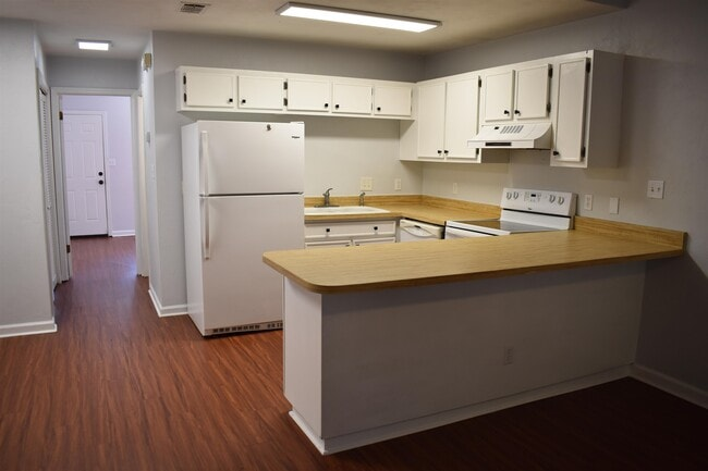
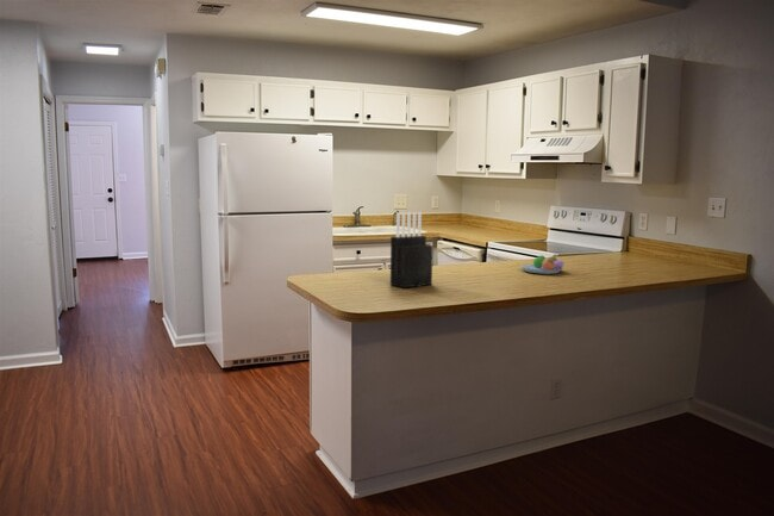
+ fruit bowl [519,253,564,275]
+ knife block [389,211,433,290]
